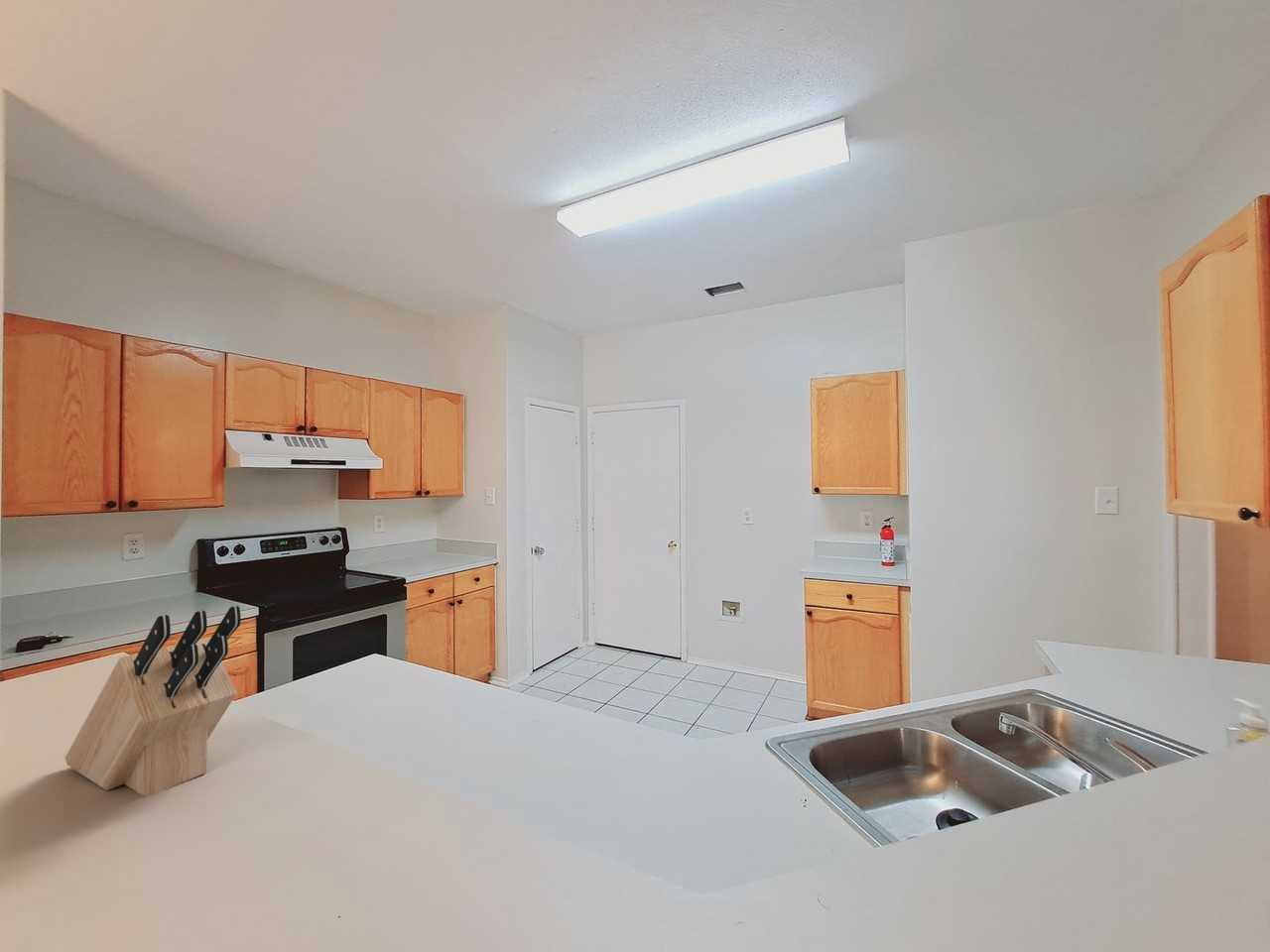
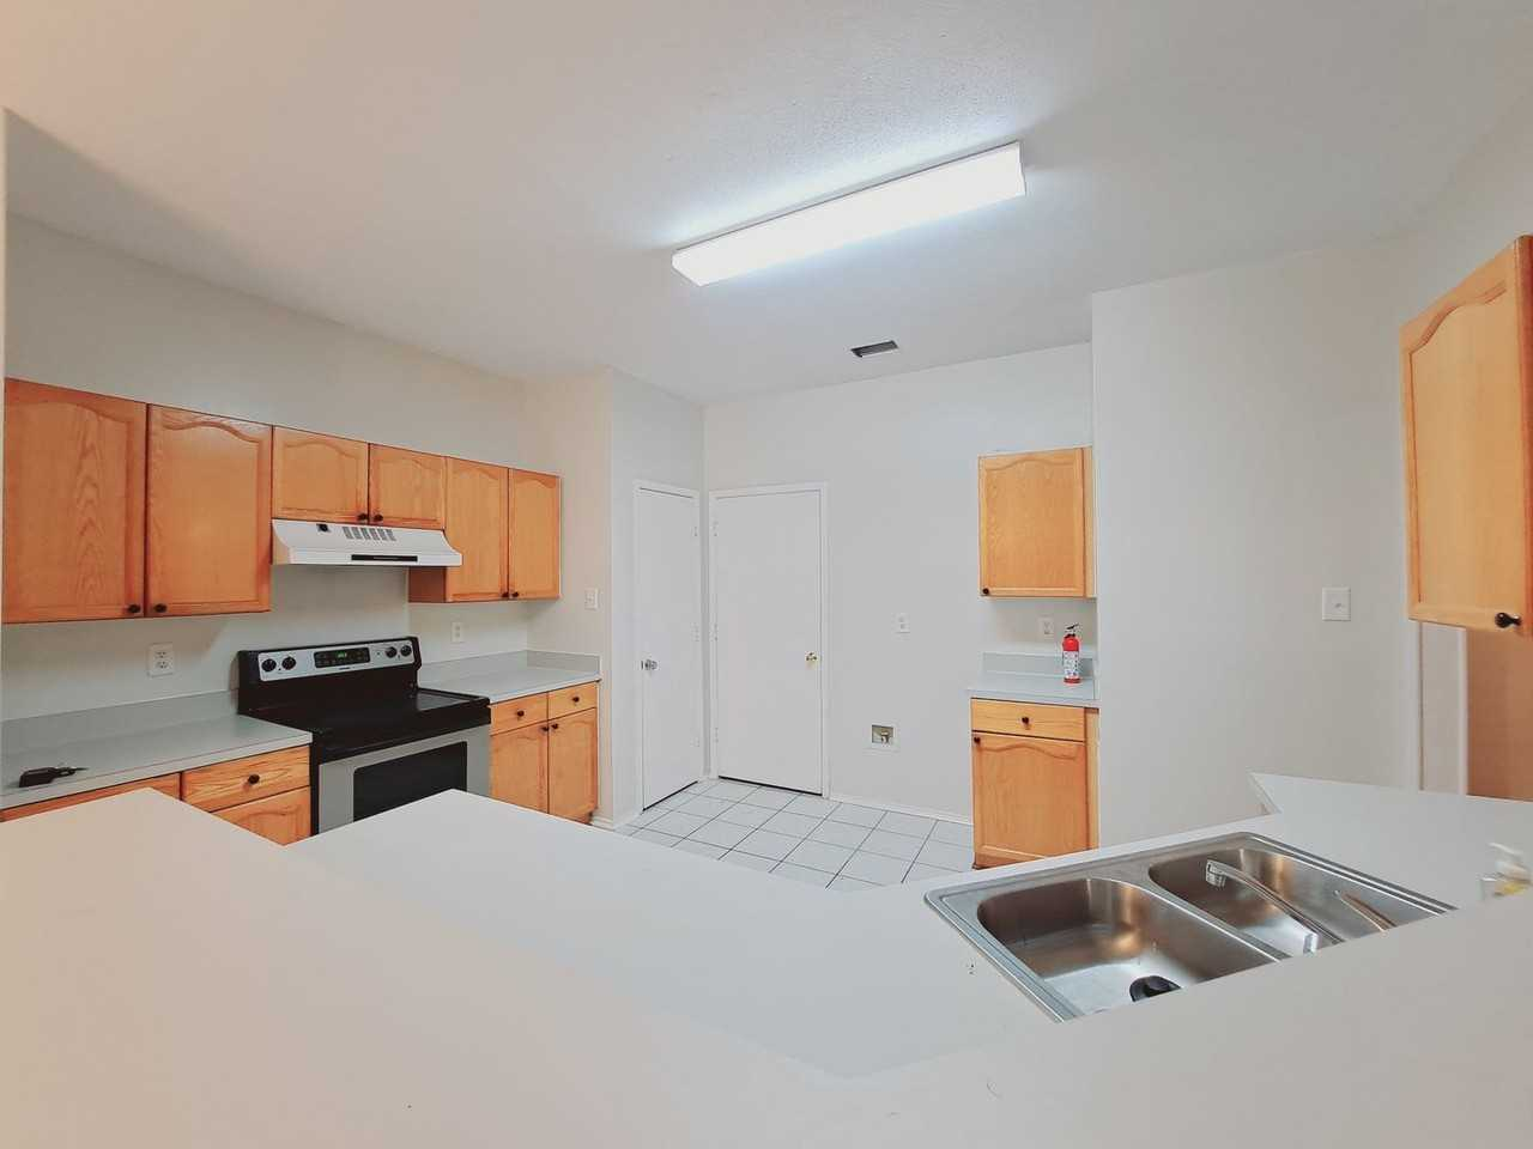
- knife block [64,605,242,797]
